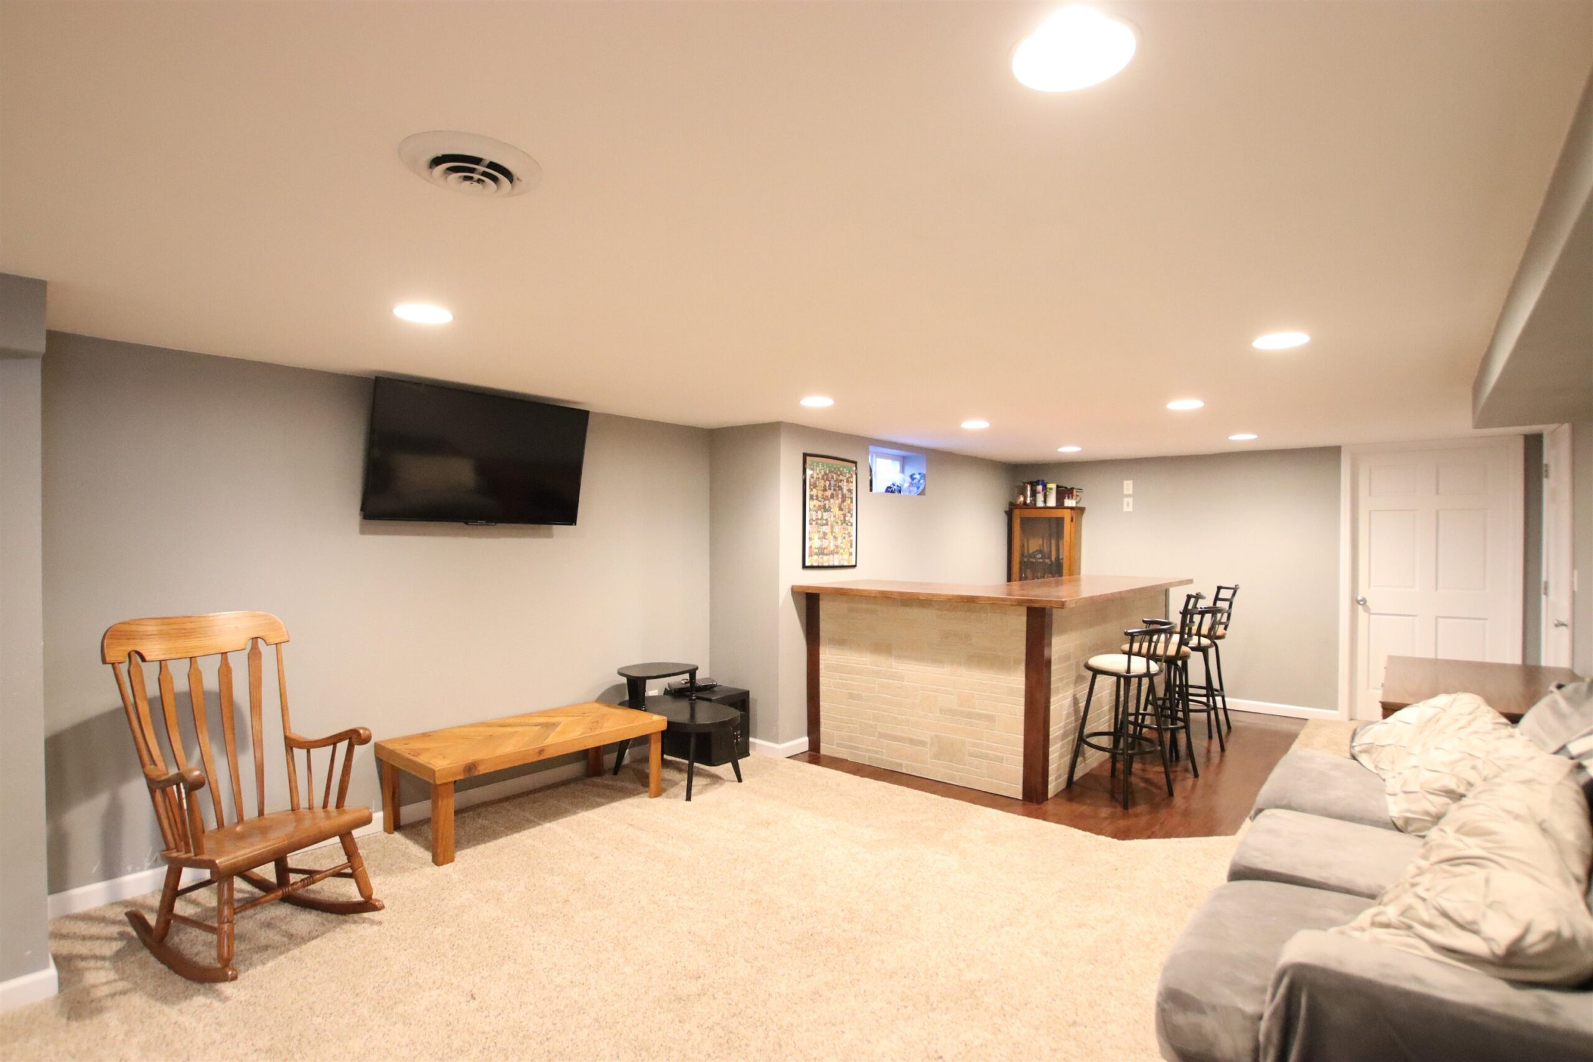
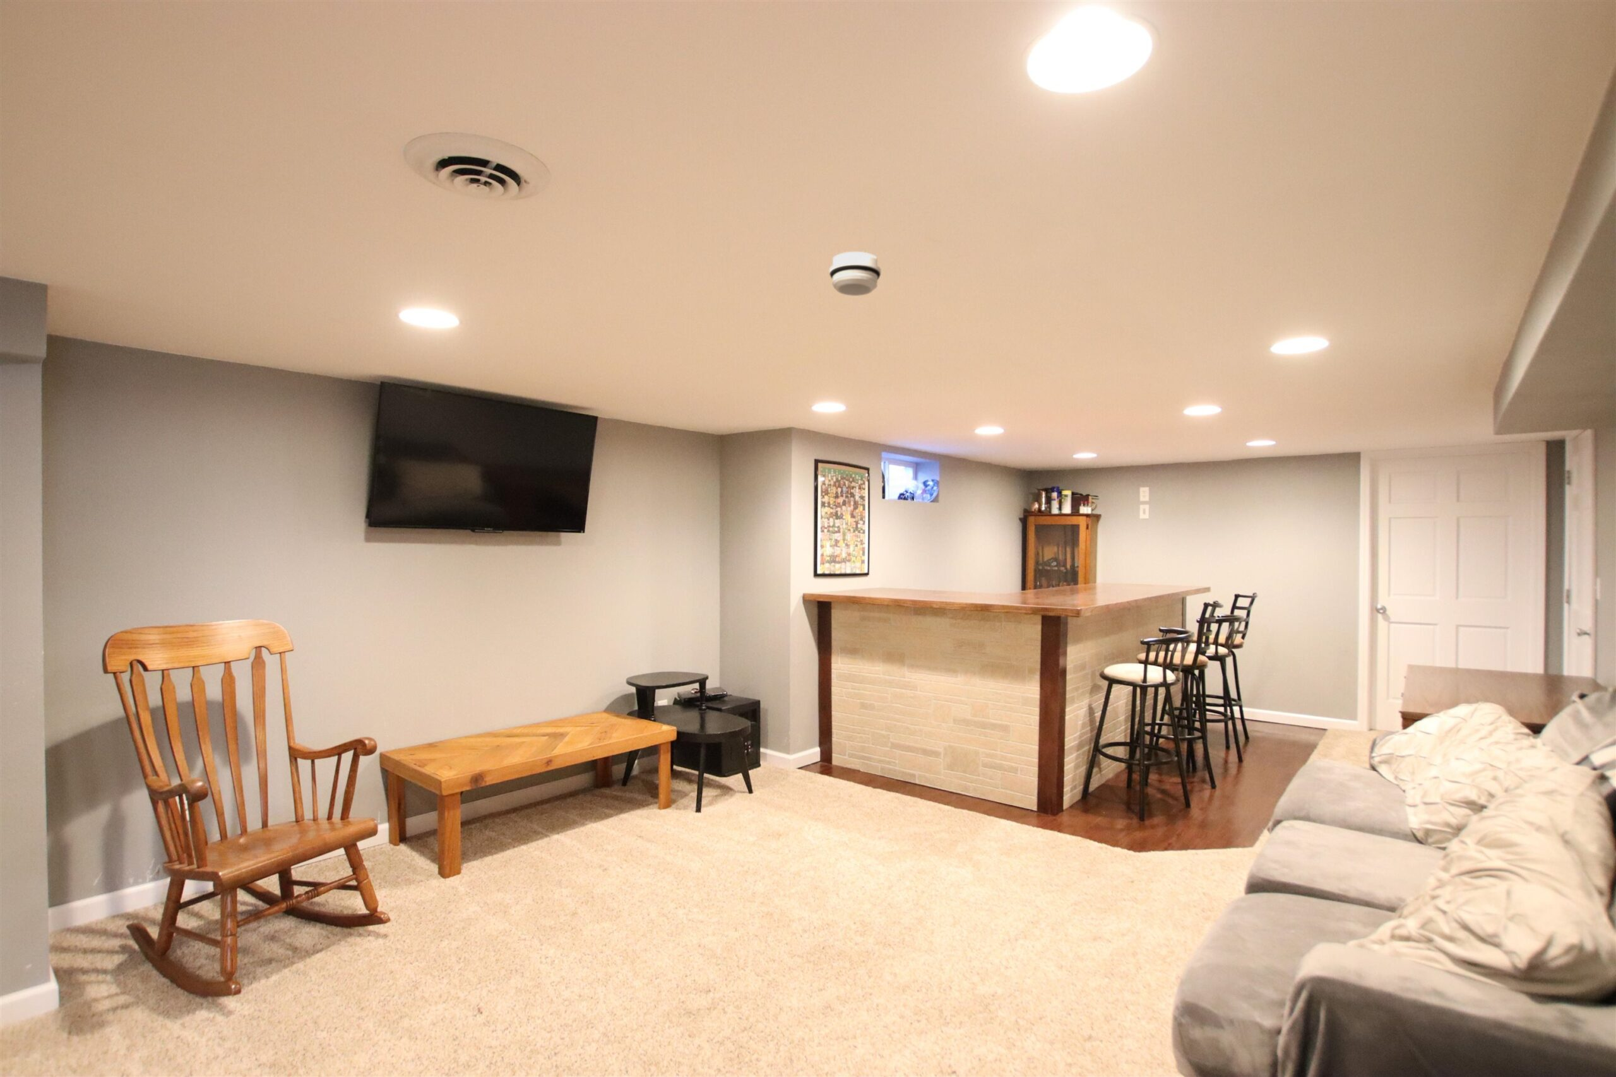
+ smoke detector [828,251,881,297]
